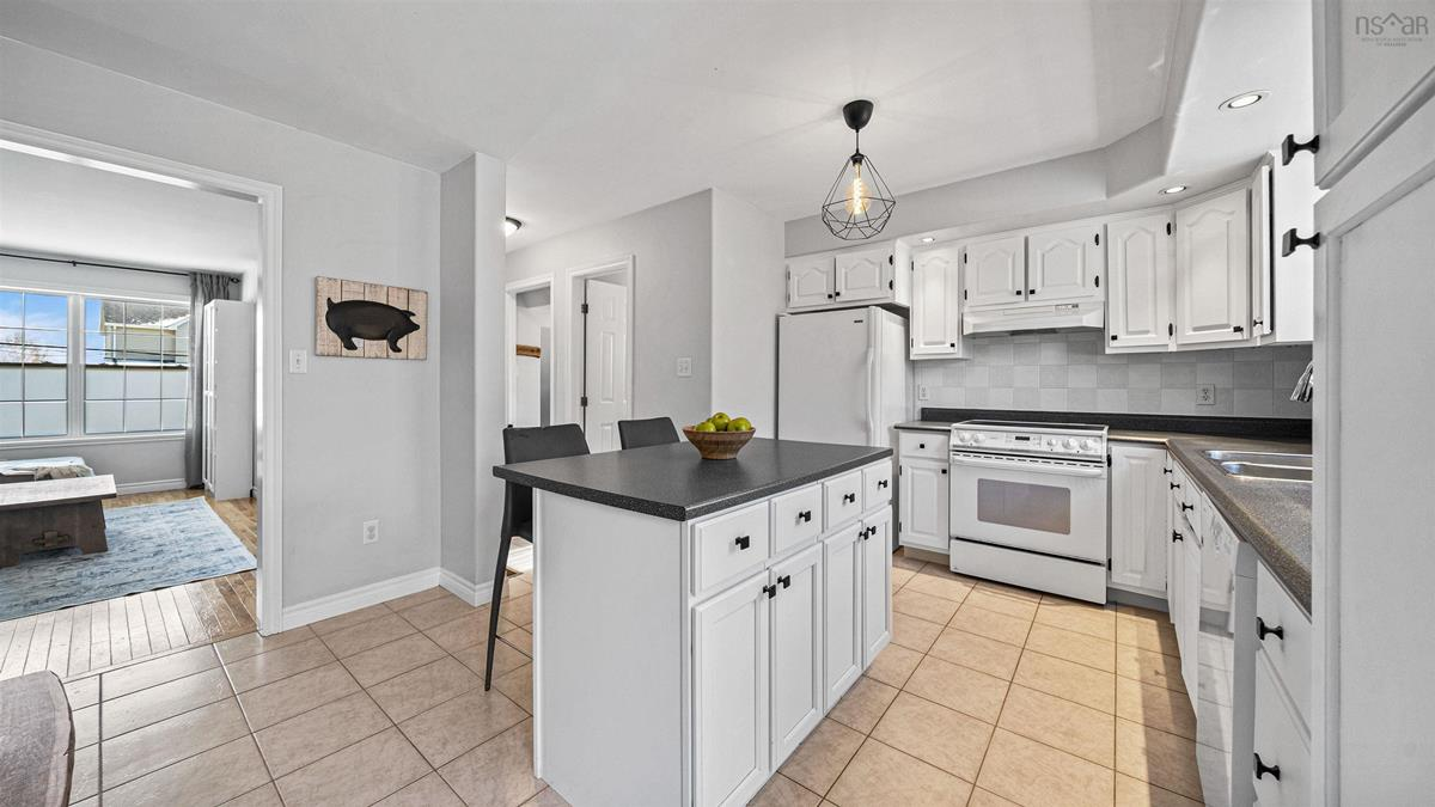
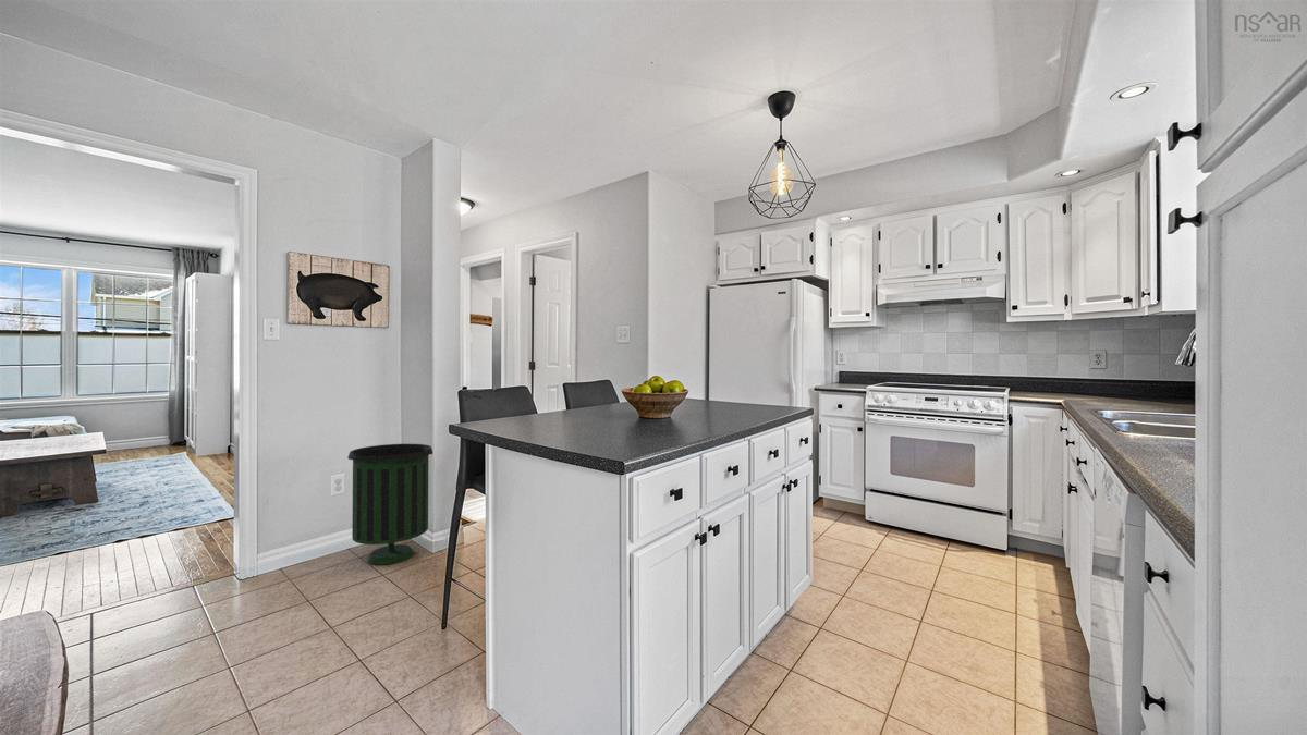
+ trash can [346,443,433,566]
